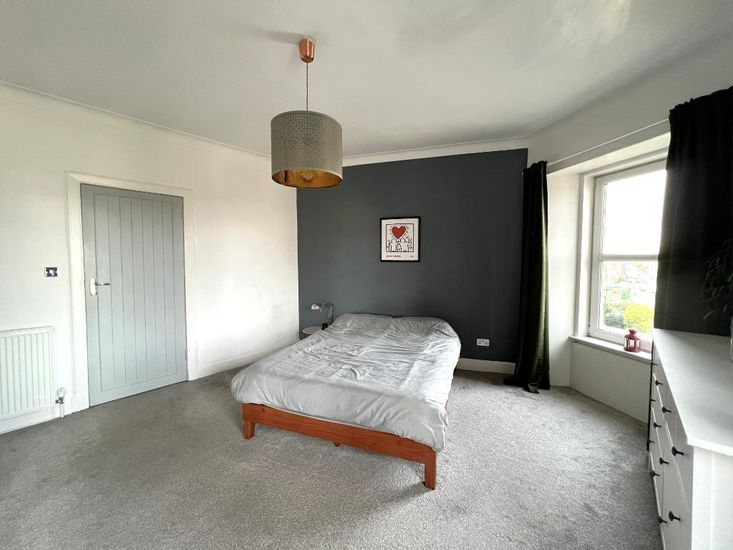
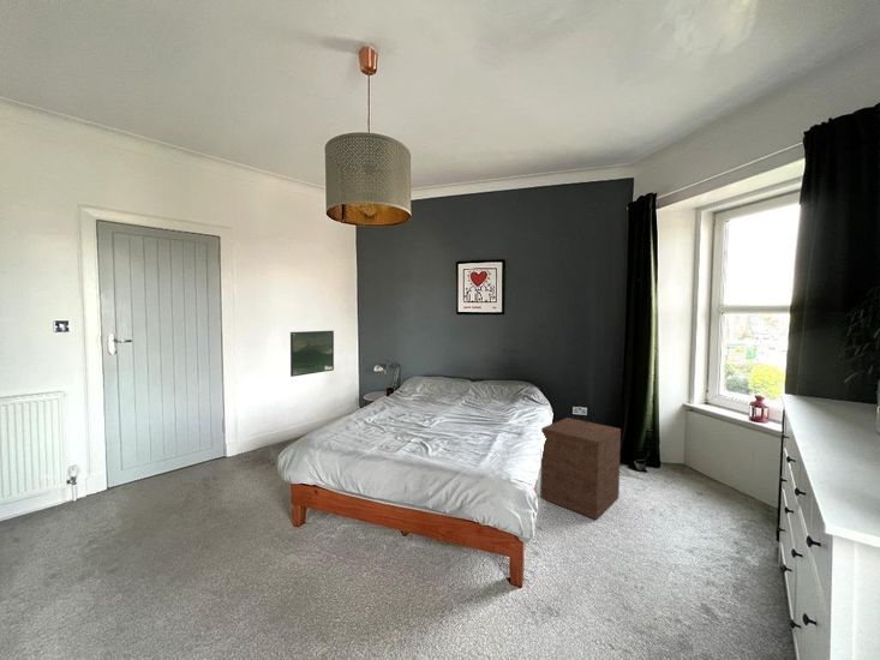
+ nightstand [539,416,622,521]
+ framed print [289,330,335,378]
